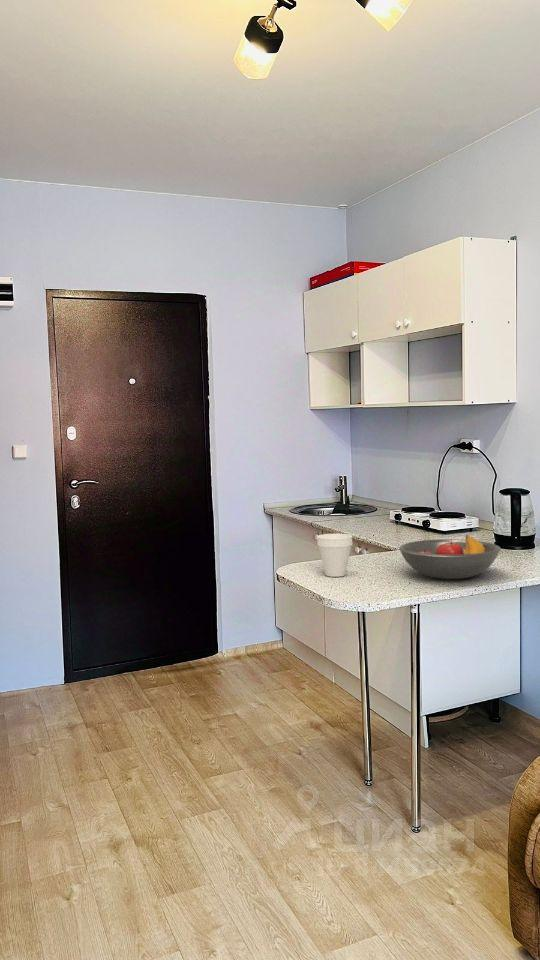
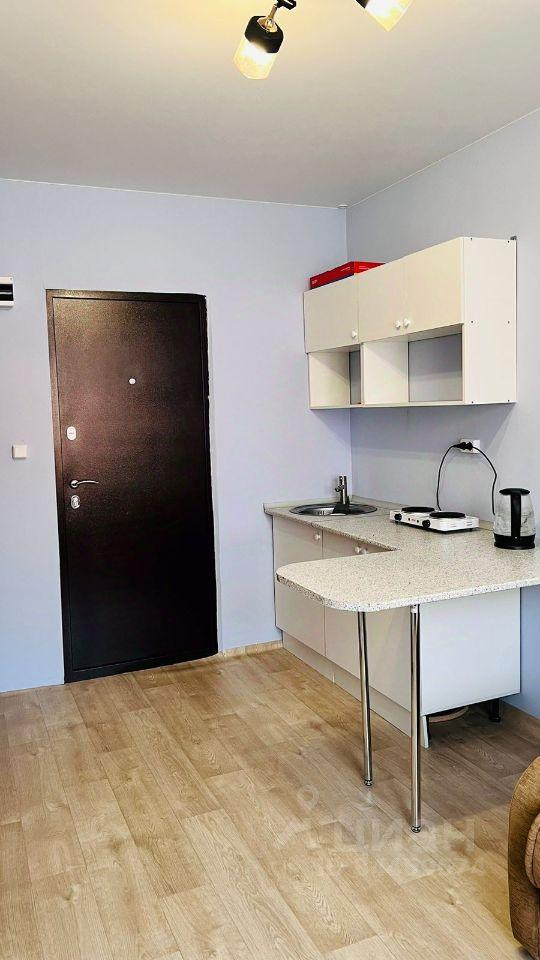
- fruit bowl [398,534,502,580]
- cup [316,533,354,578]
